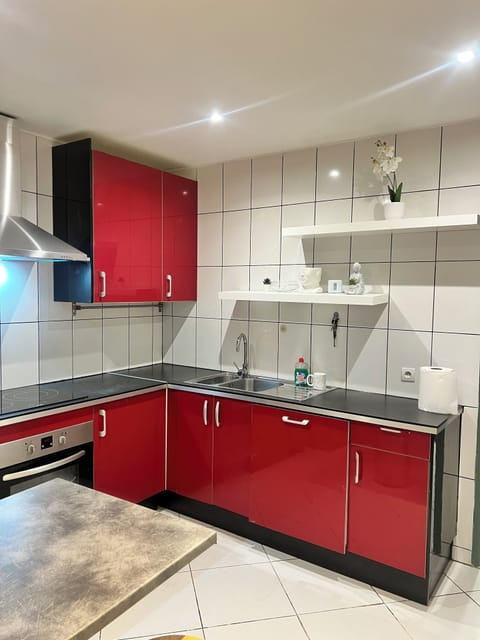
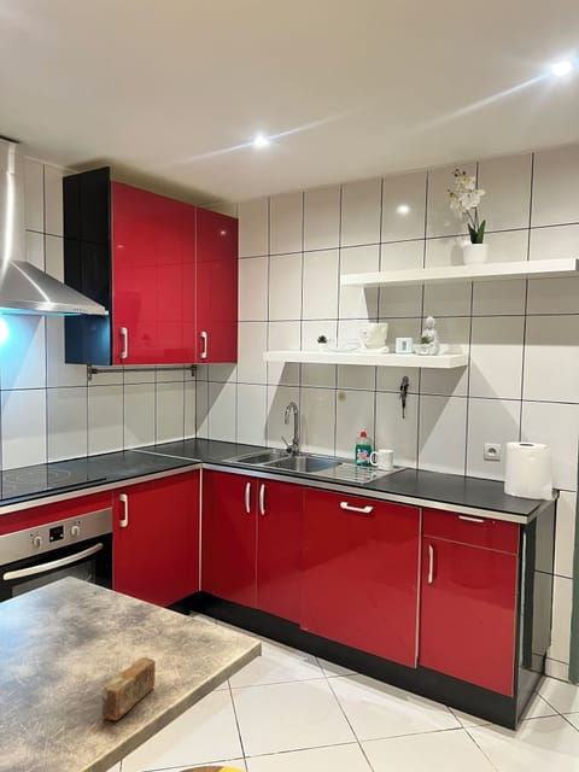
+ soap bar [101,656,157,721]
